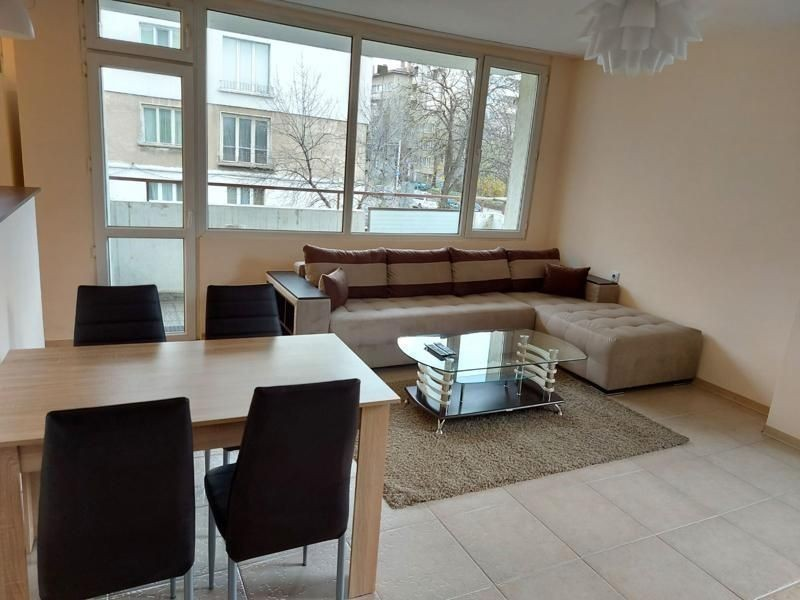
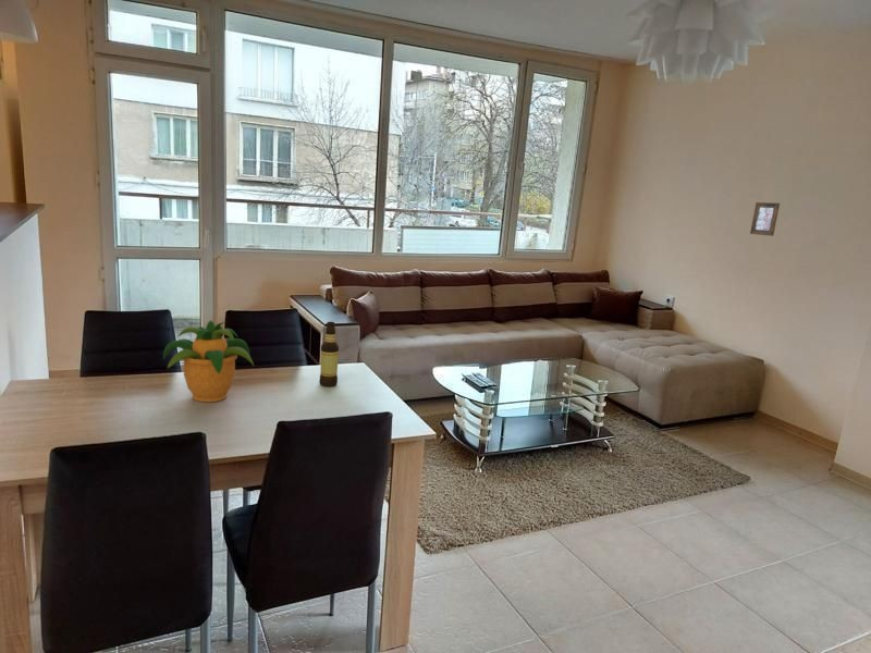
+ bottle [318,321,340,387]
+ potted plant [162,319,255,403]
+ picture frame [749,201,781,237]
